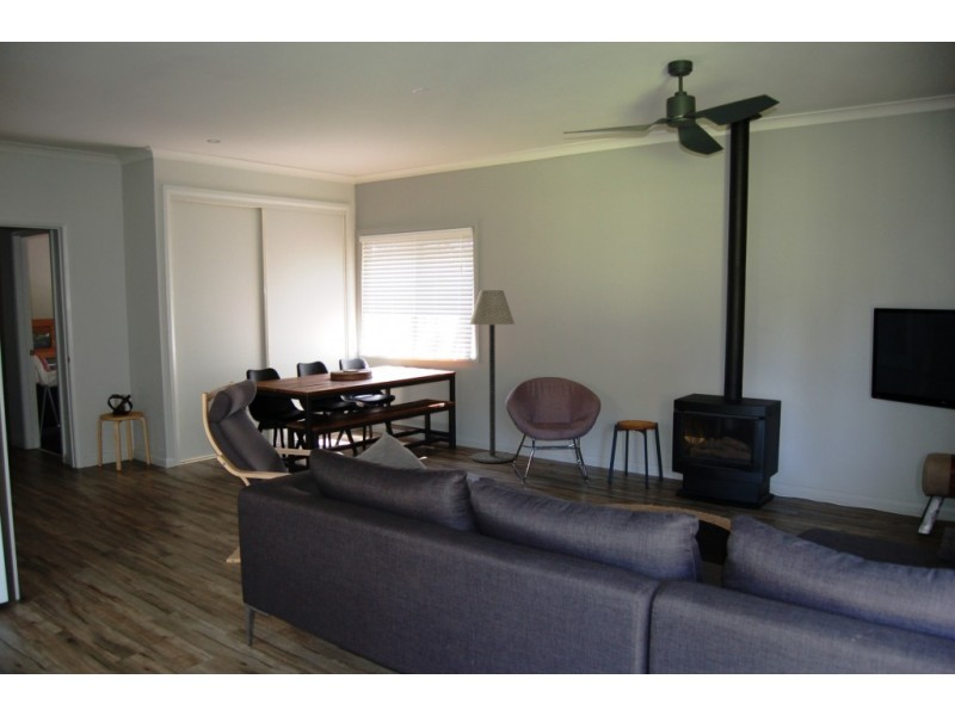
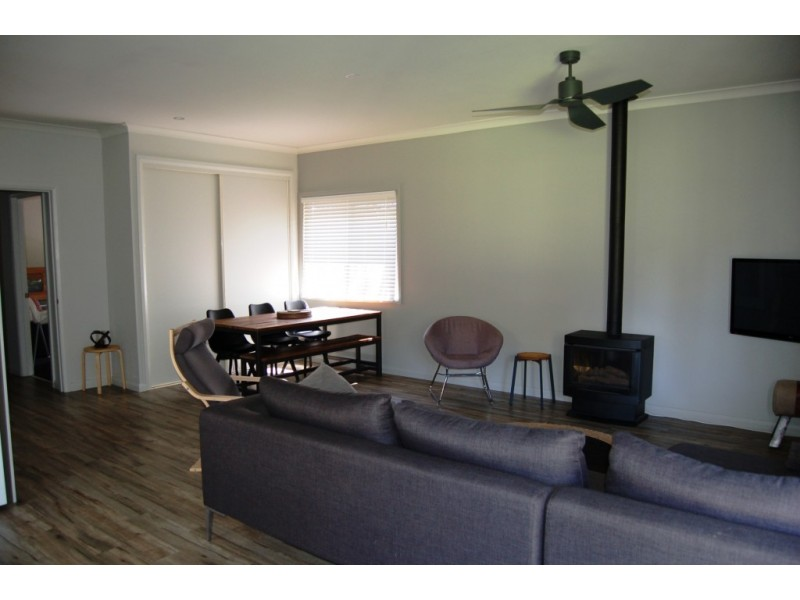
- floor lamp [468,289,516,464]
